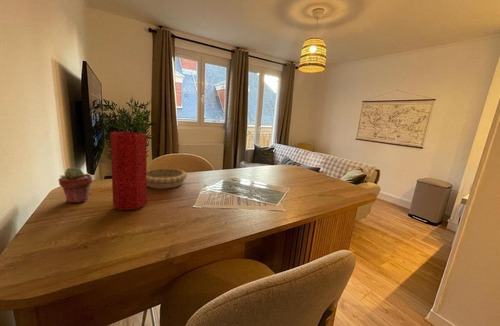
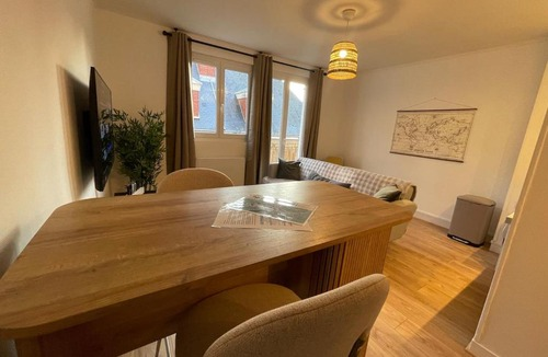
- potted succulent [58,166,93,204]
- decorative bowl [147,168,188,189]
- vase [109,131,148,211]
